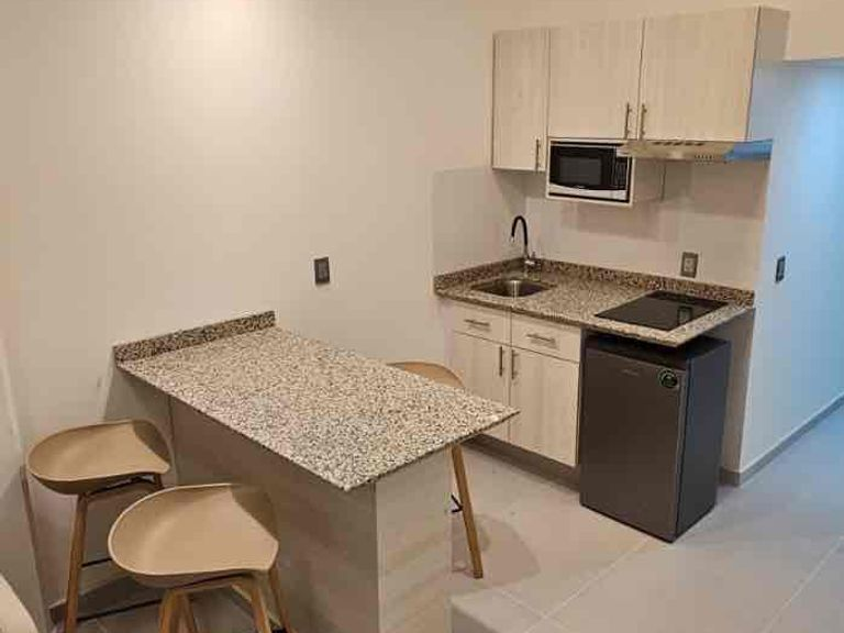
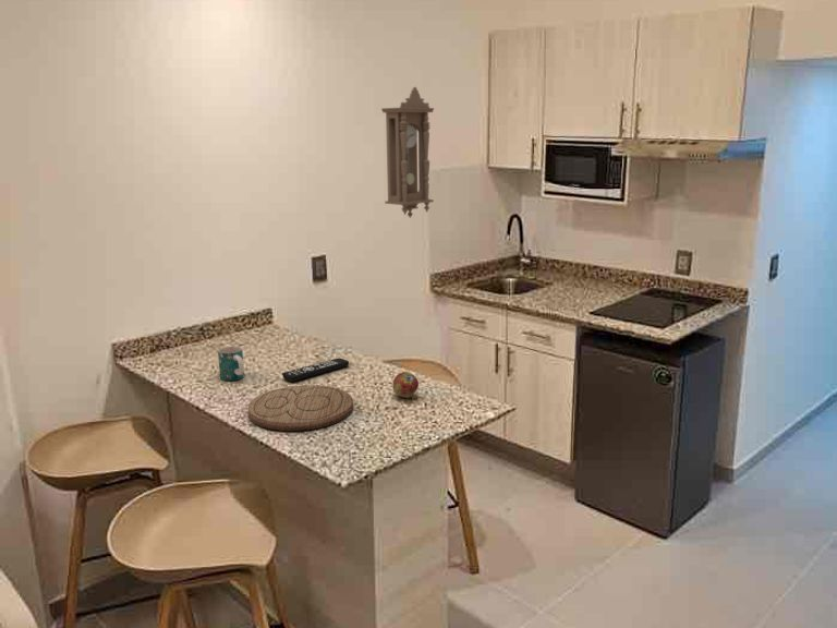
+ mug [217,346,245,382]
+ fruit [392,371,420,399]
+ remote control [281,357,350,383]
+ cutting board [247,384,354,432]
+ pendulum clock [380,86,435,219]
